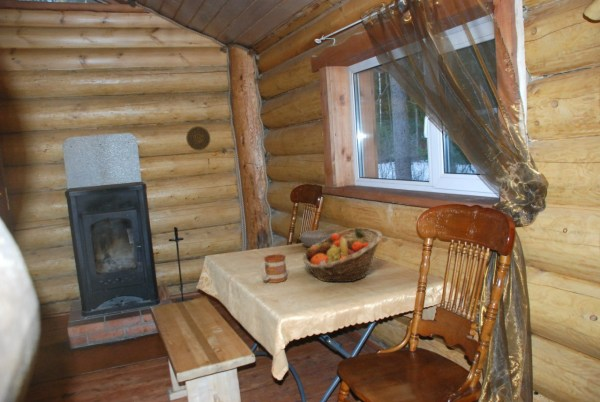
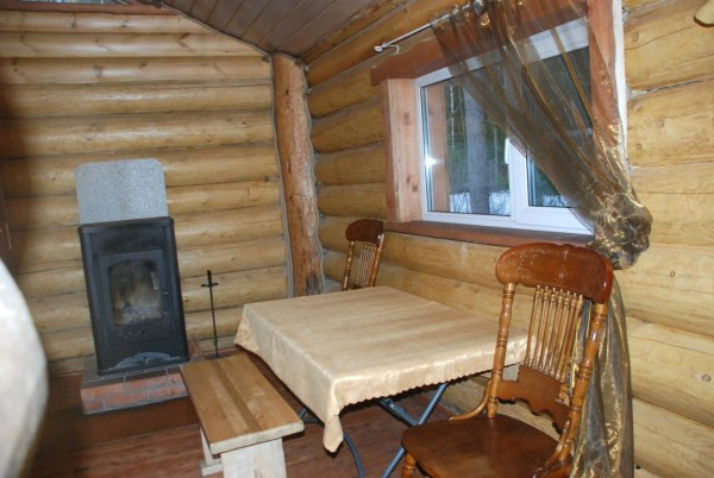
- bowl [299,228,339,248]
- fruit basket [302,227,383,283]
- decorative plate [185,125,211,151]
- mug [260,253,288,284]
